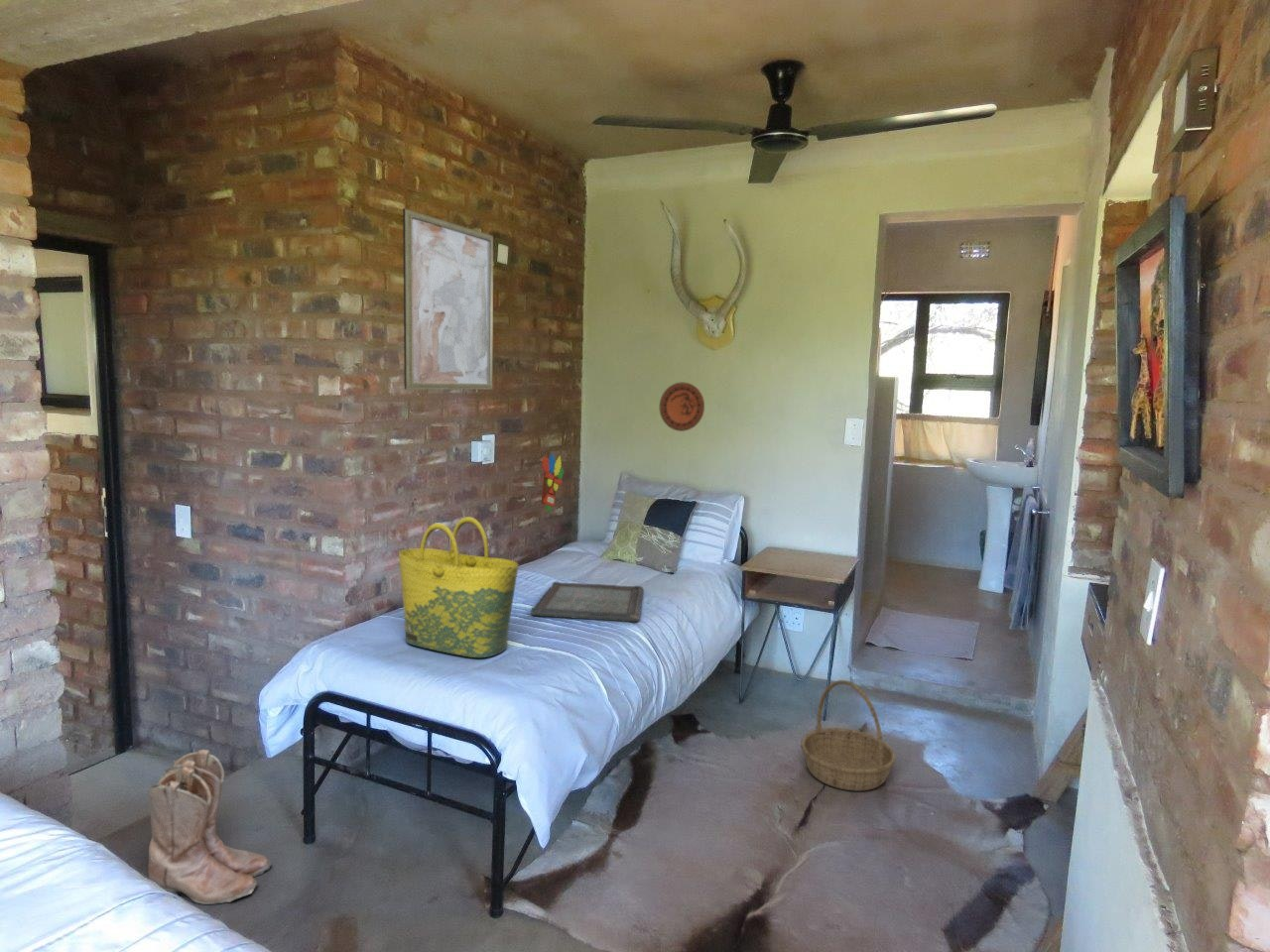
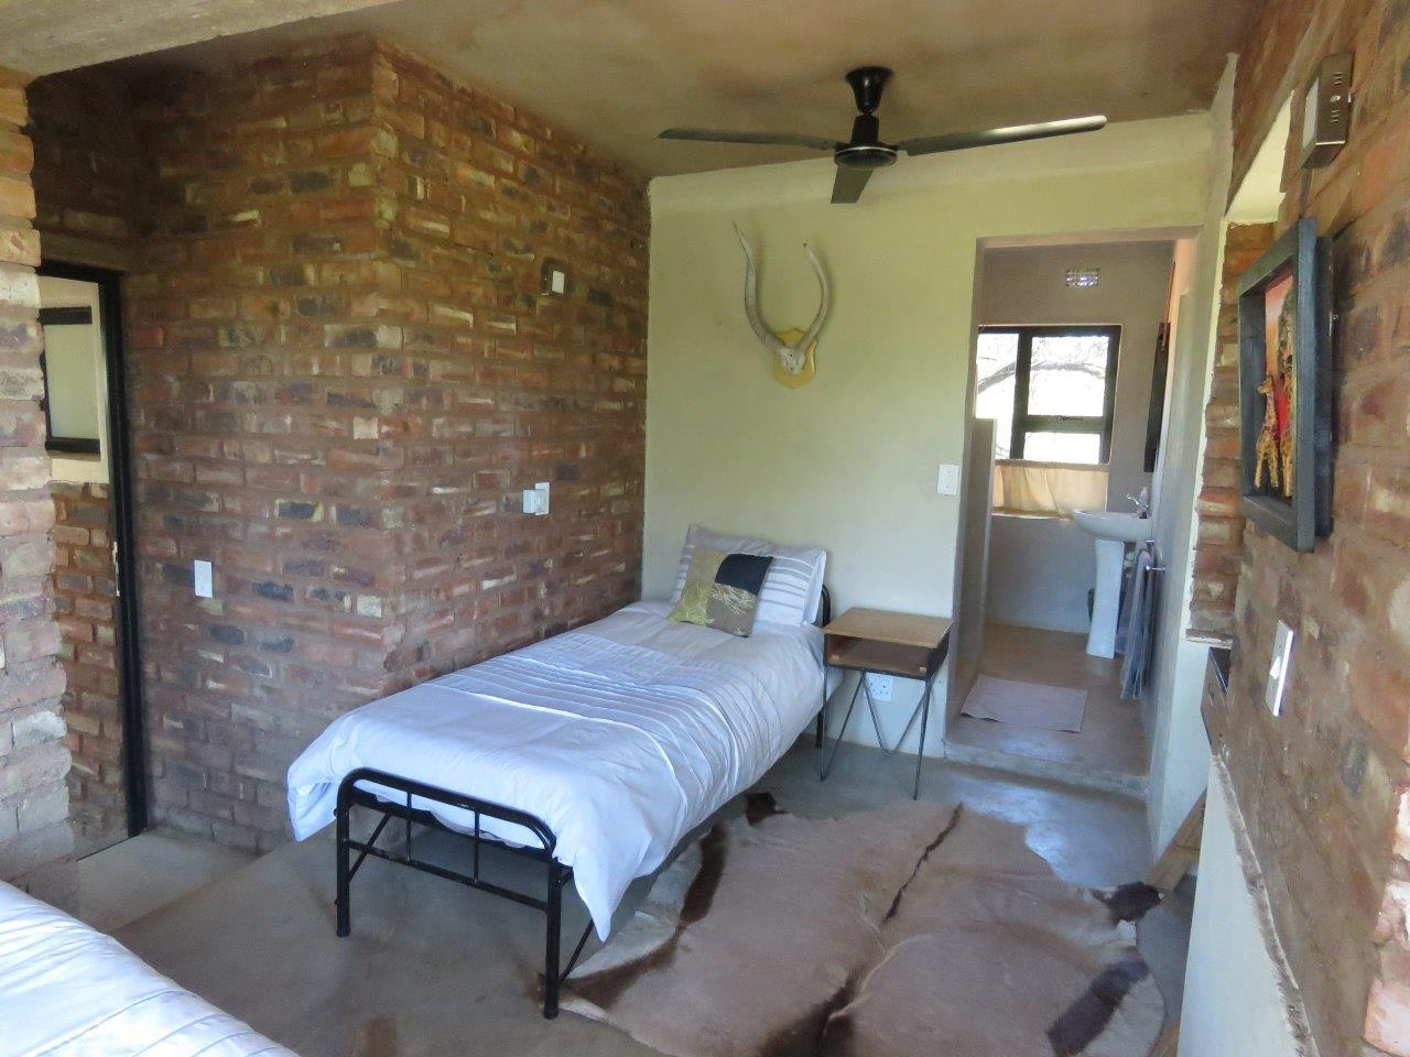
- decorative plate [659,382,705,432]
- decorative mask [541,452,565,514]
- basket [800,679,897,792]
- tote bag [398,516,520,658]
- wall art [402,207,494,391]
- serving tray [530,581,644,623]
- boots [147,749,273,905]
